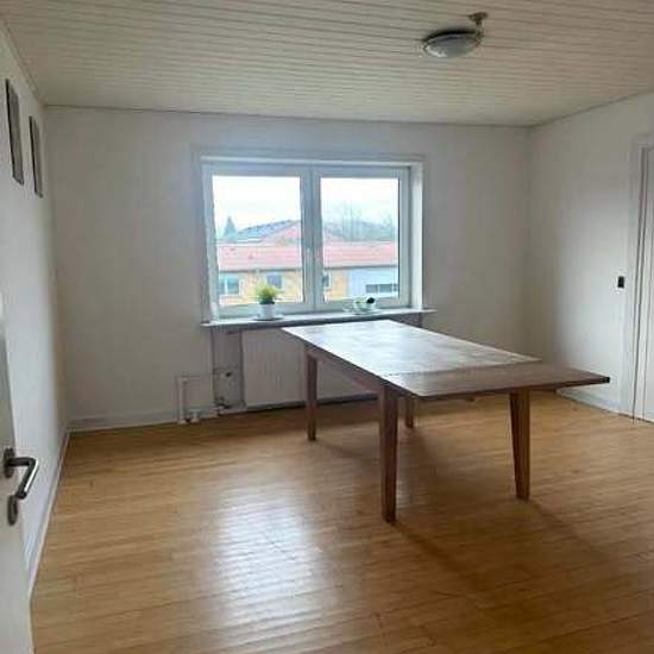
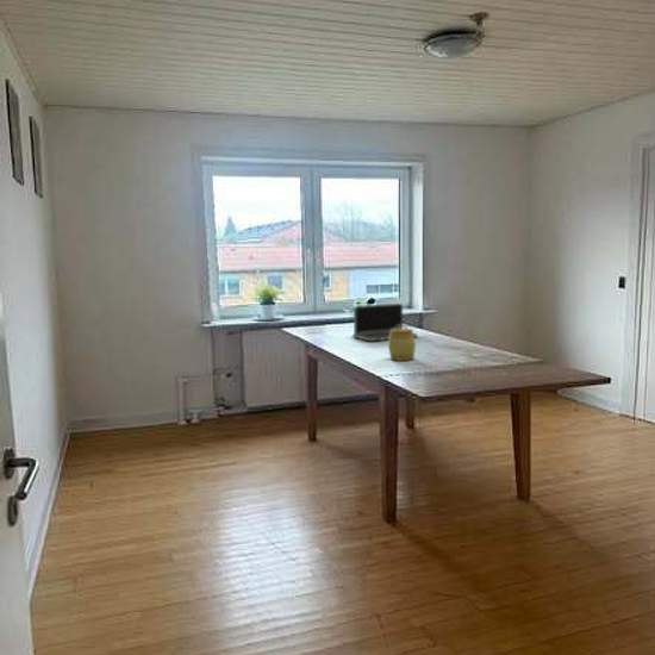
+ laptop [351,302,418,342]
+ jar [387,324,417,362]
